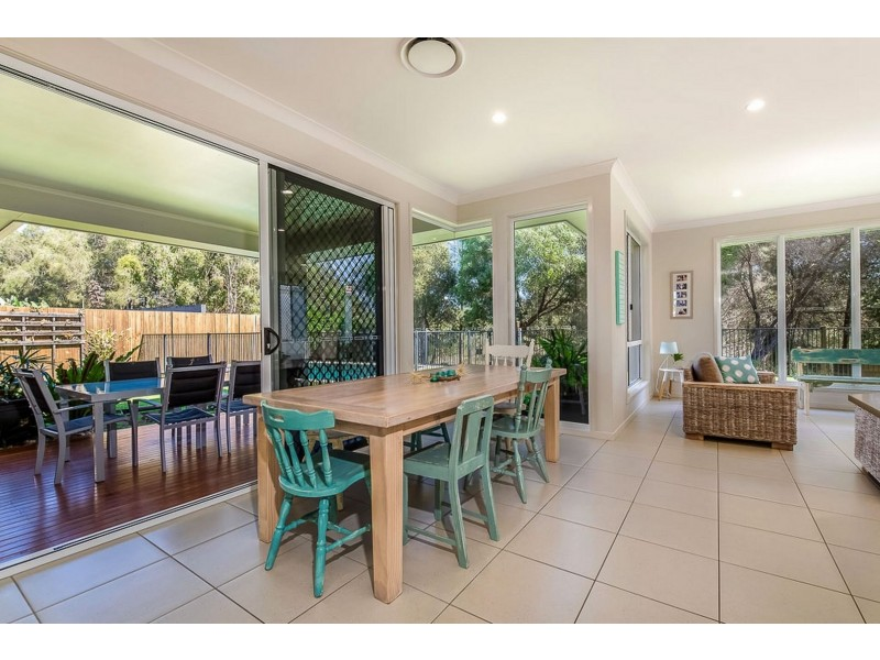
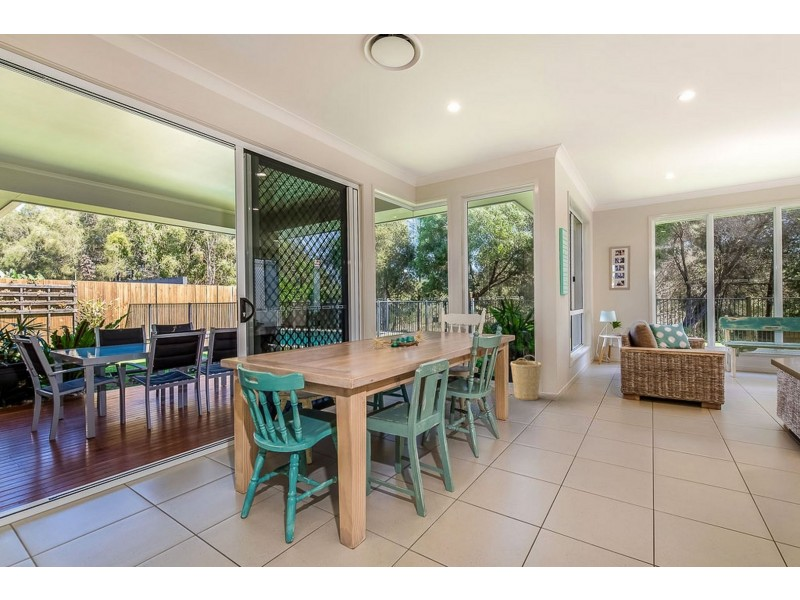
+ basket [510,354,543,401]
